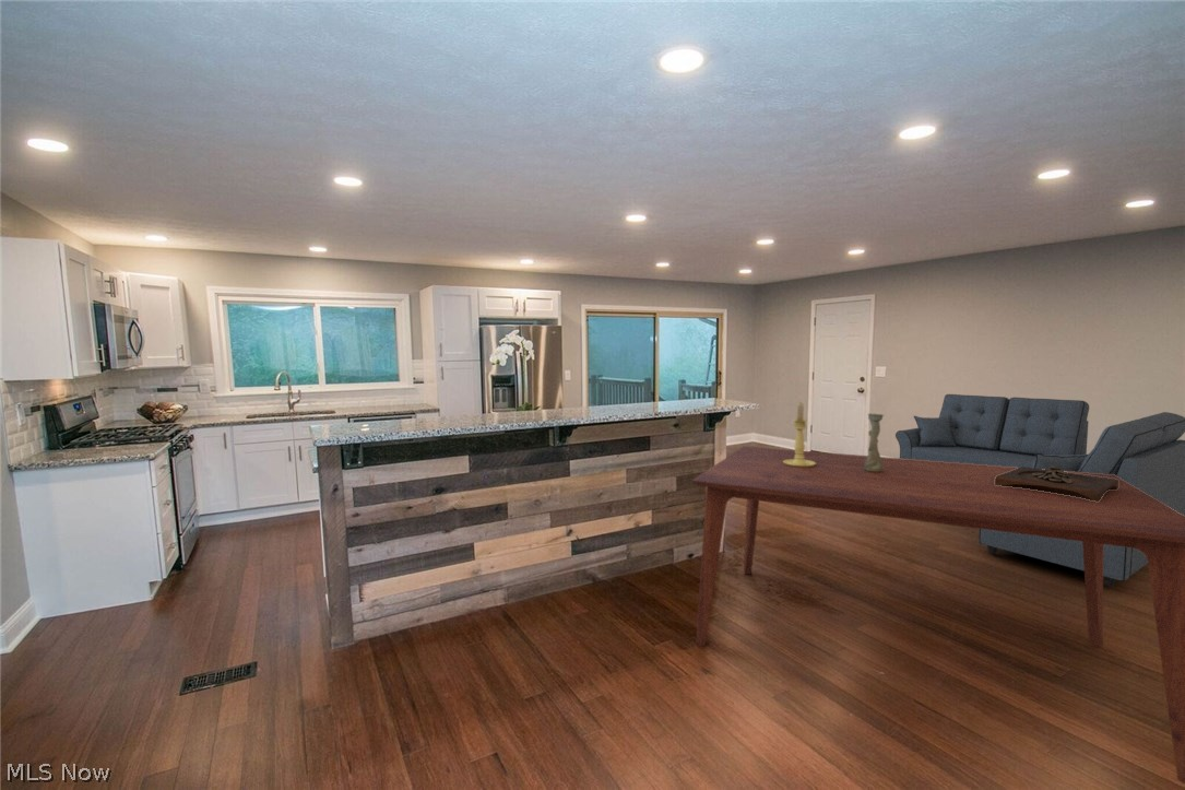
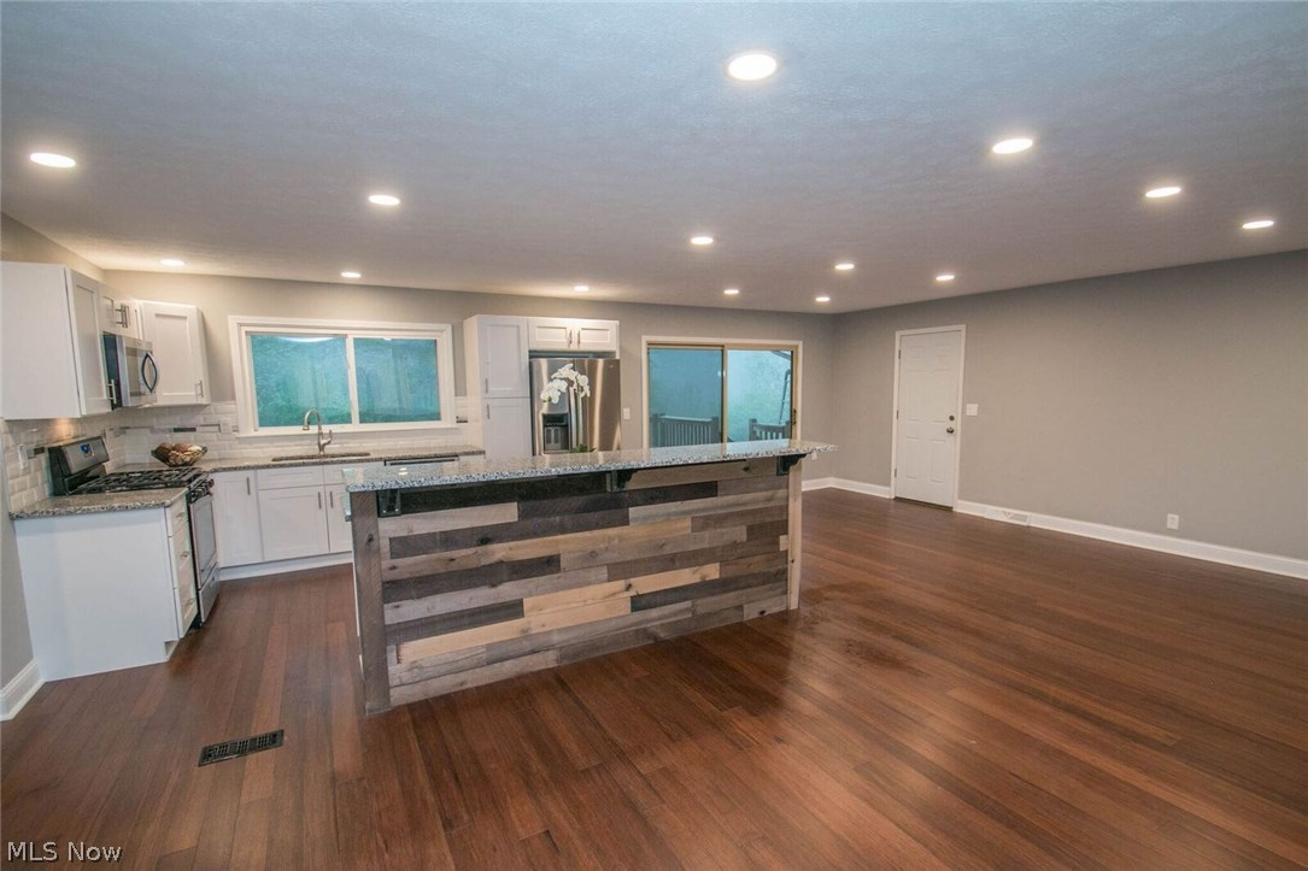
- sofa [894,393,1185,588]
- vase [864,412,885,472]
- candle holder [783,401,816,467]
- wooden tray [995,467,1118,502]
- dining table [690,446,1185,785]
